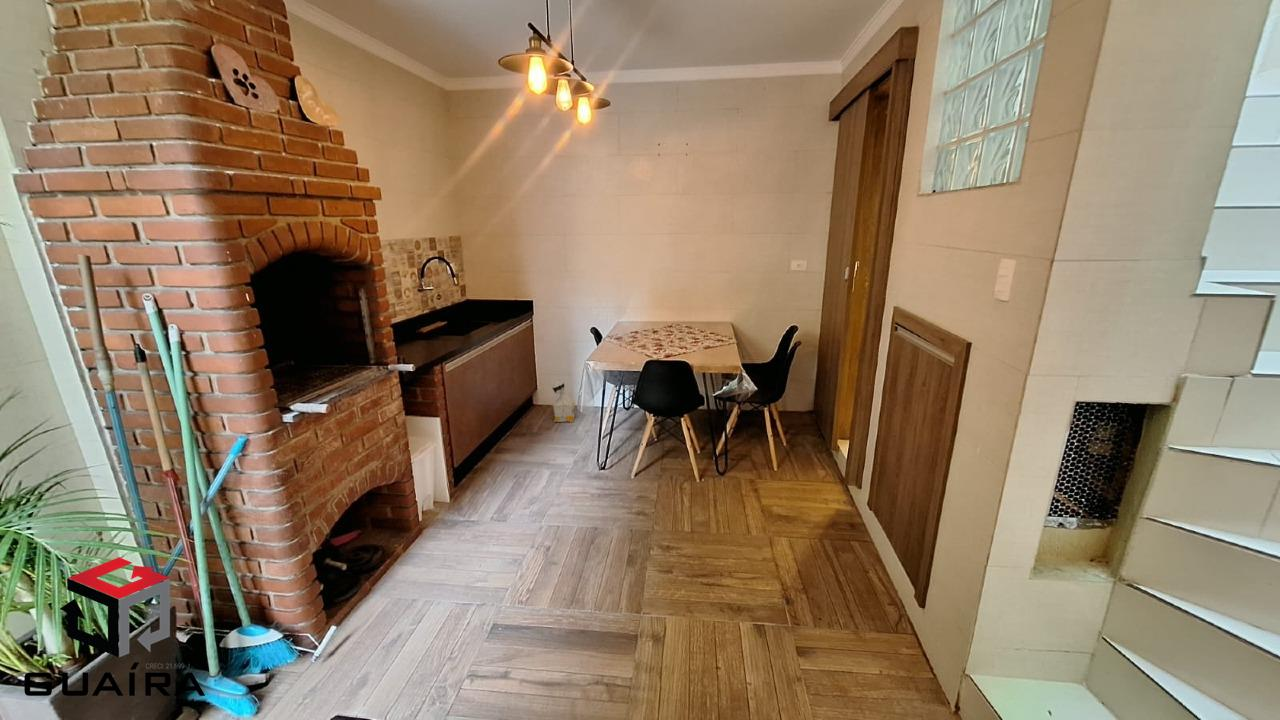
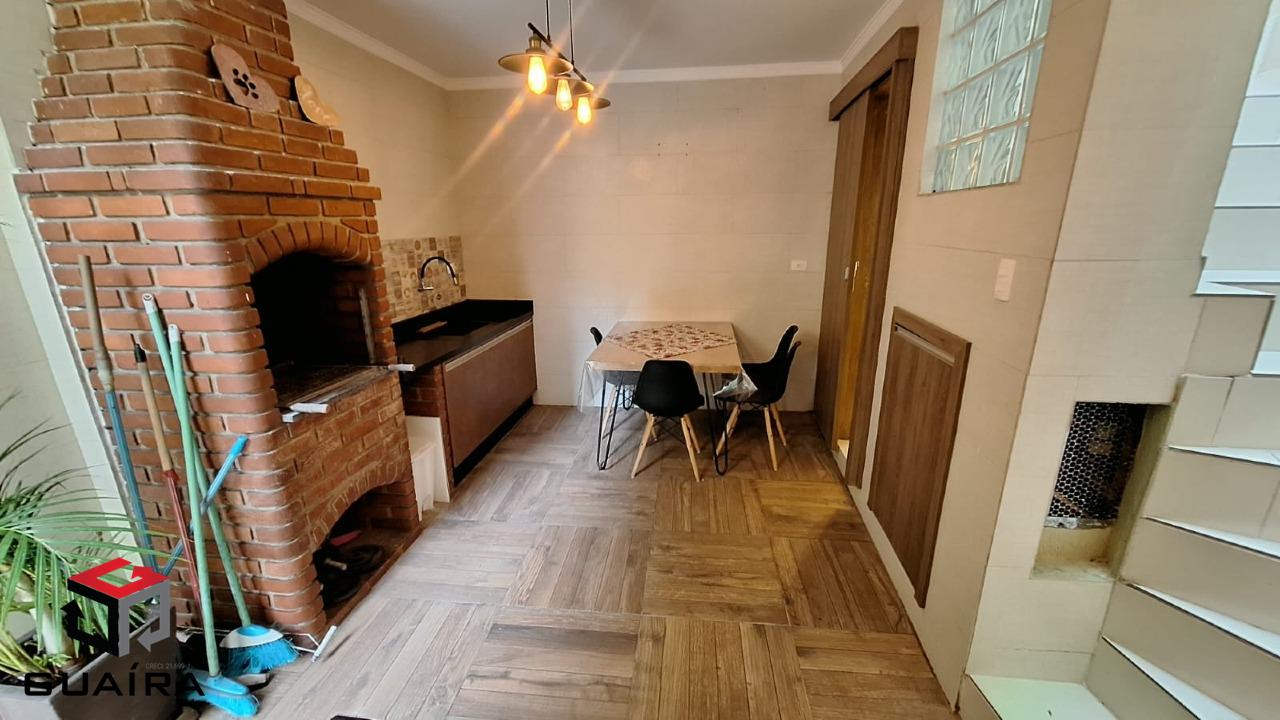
- bag [550,380,576,423]
